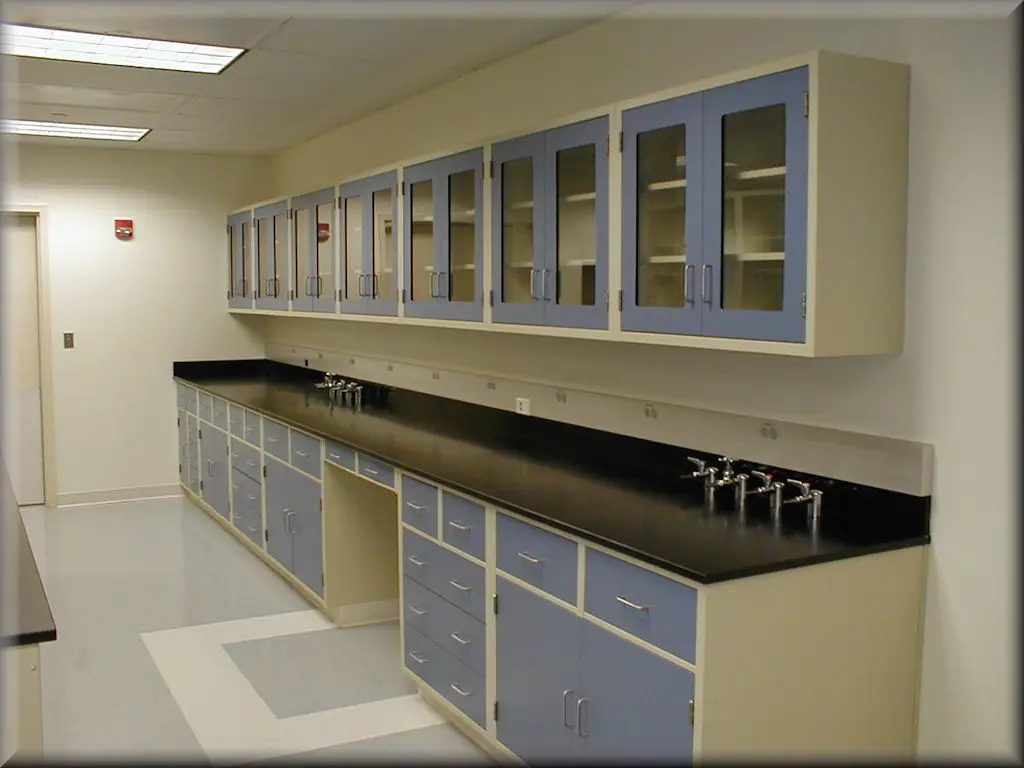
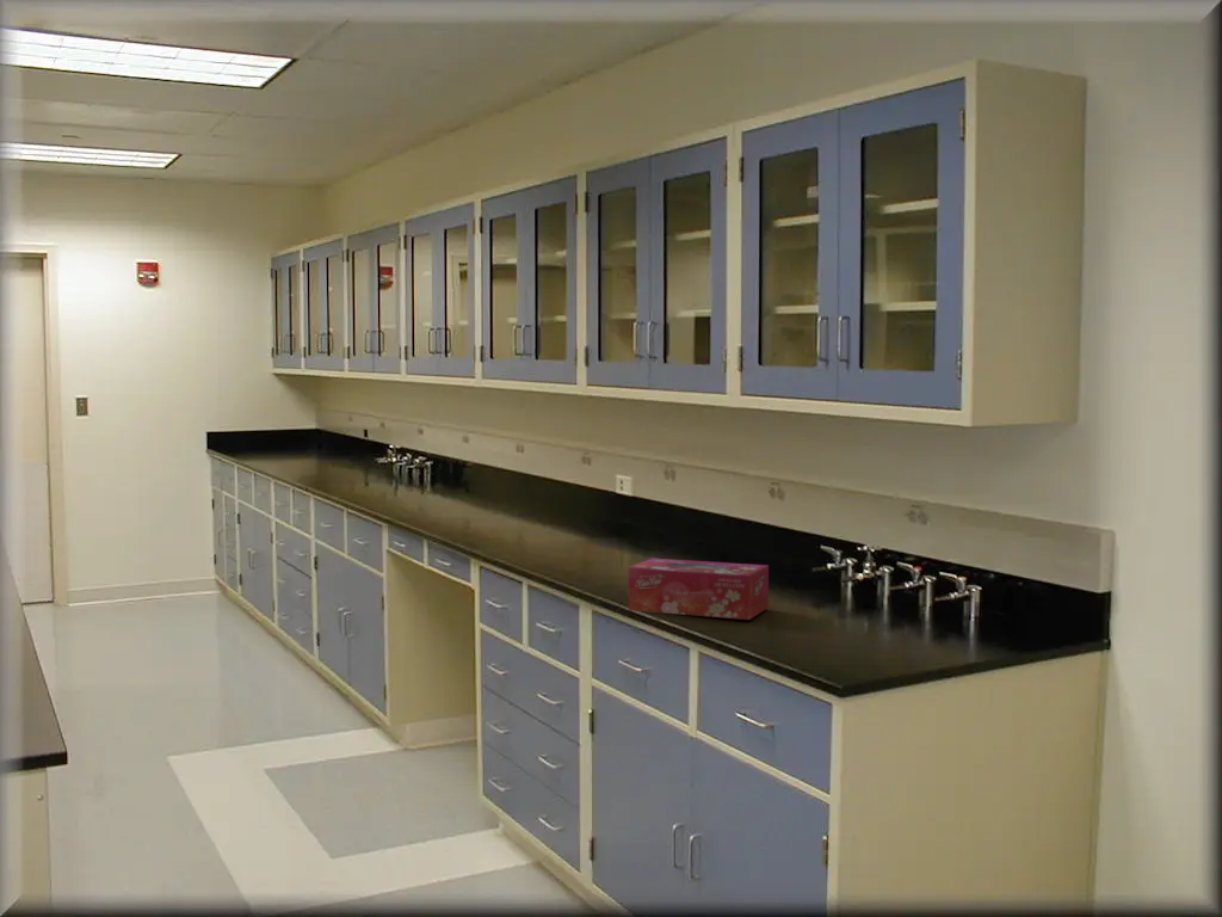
+ tissue box [628,558,770,621]
